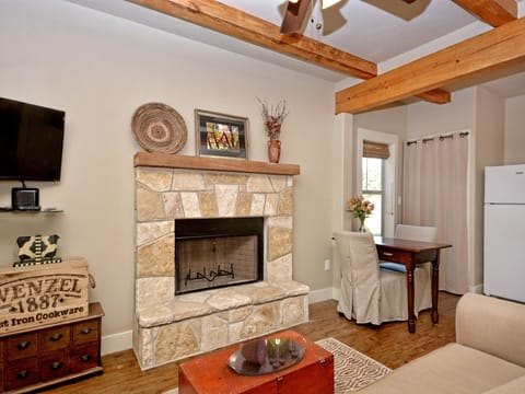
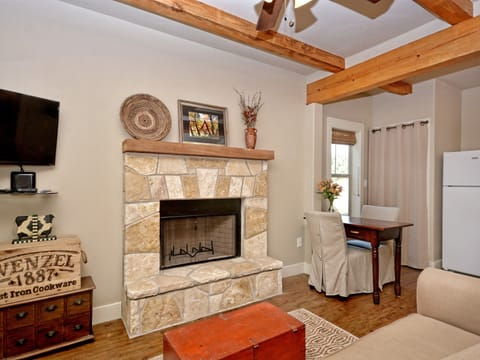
- serving tray [225,335,307,376]
